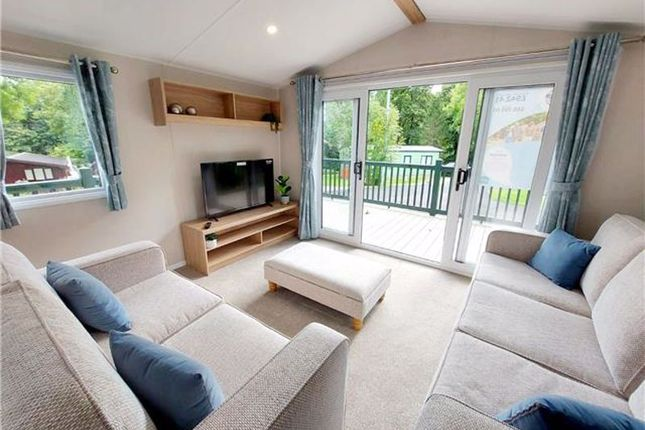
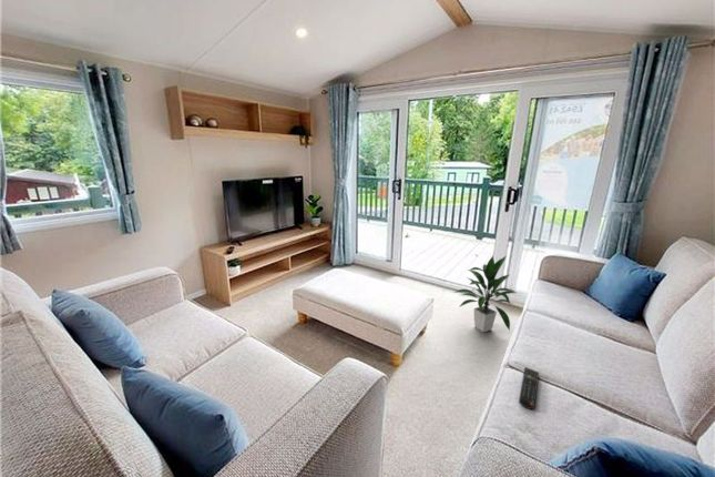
+ indoor plant [452,255,517,333]
+ remote control [518,366,540,410]
